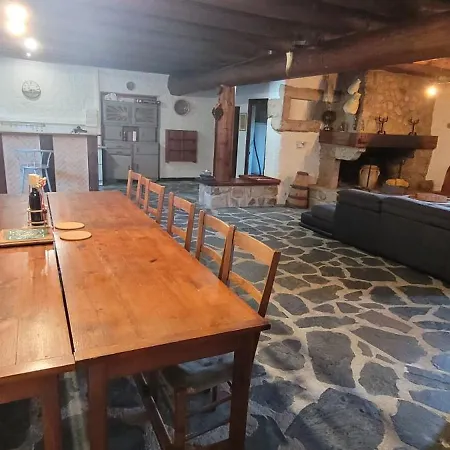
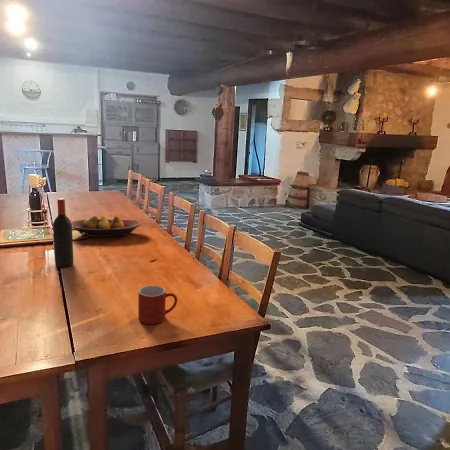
+ fruit bowl [71,215,142,238]
+ wine bottle [52,197,74,269]
+ mug [137,284,178,325]
